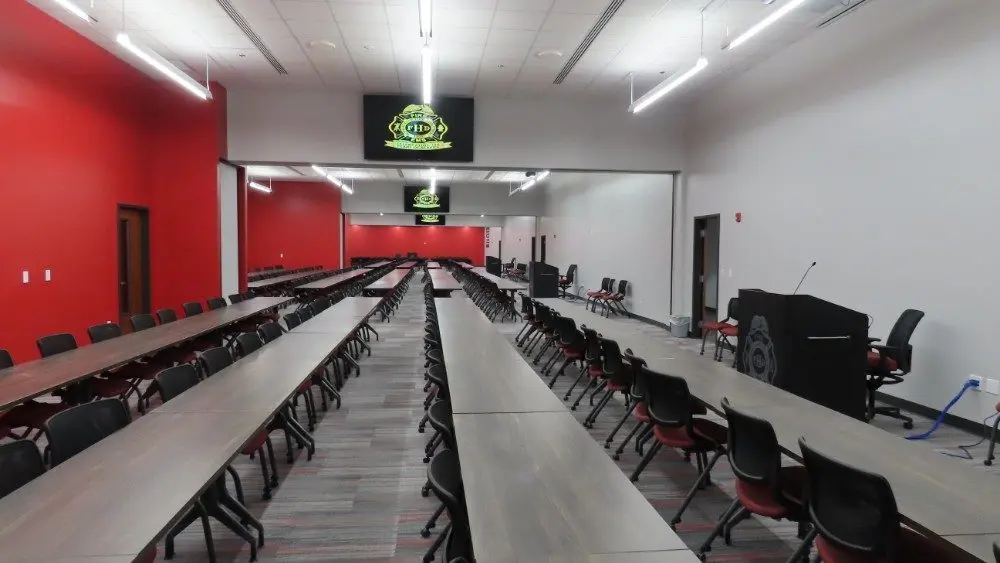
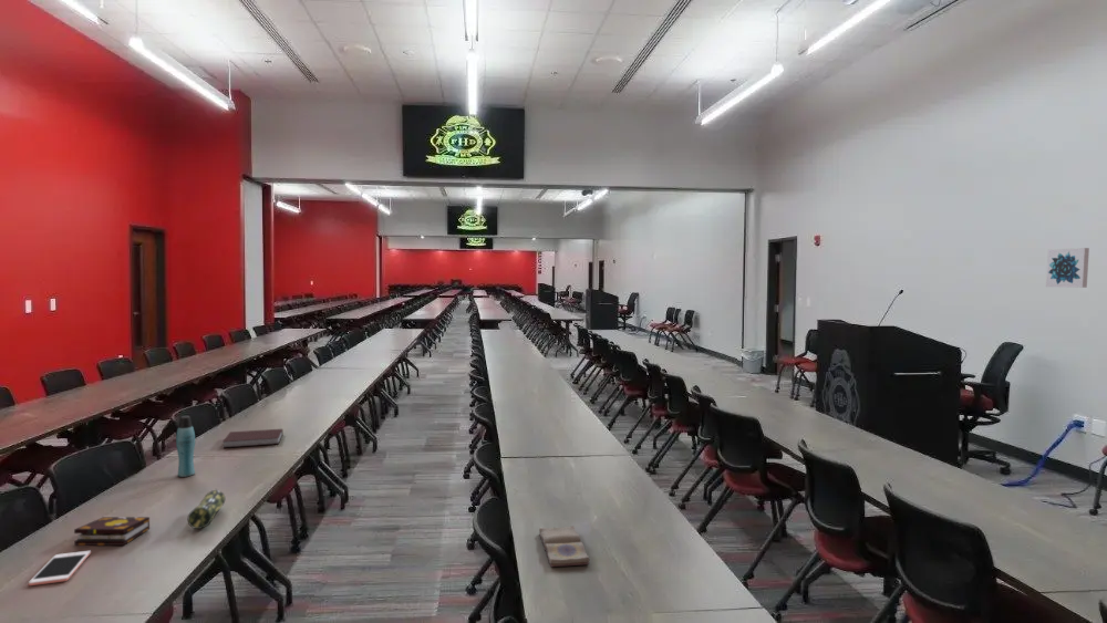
+ pencil case [187,488,226,530]
+ bottle [175,415,196,478]
+ cell phone [28,550,92,586]
+ notebook [221,428,283,449]
+ book [73,516,151,547]
+ wall art [1045,247,1090,289]
+ diary [538,525,591,568]
